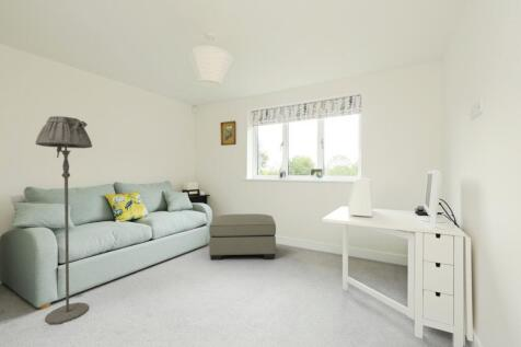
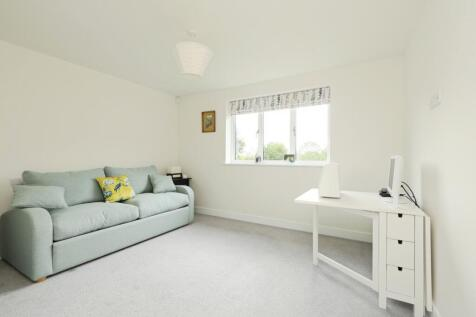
- ottoman [208,212,277,262]
- floor lamp [34,115,93,325]
